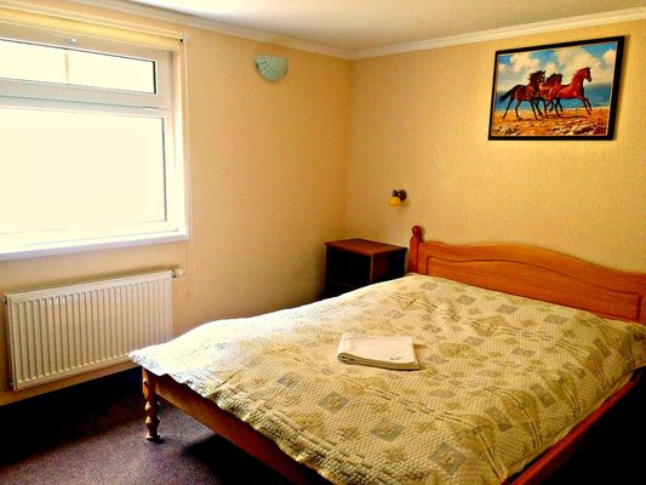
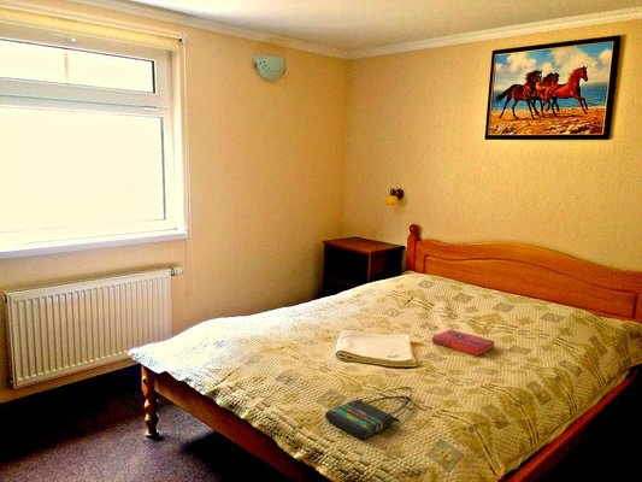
+ hardback book [431,329,496,358]
+ tote bag [324,386,413,440]
